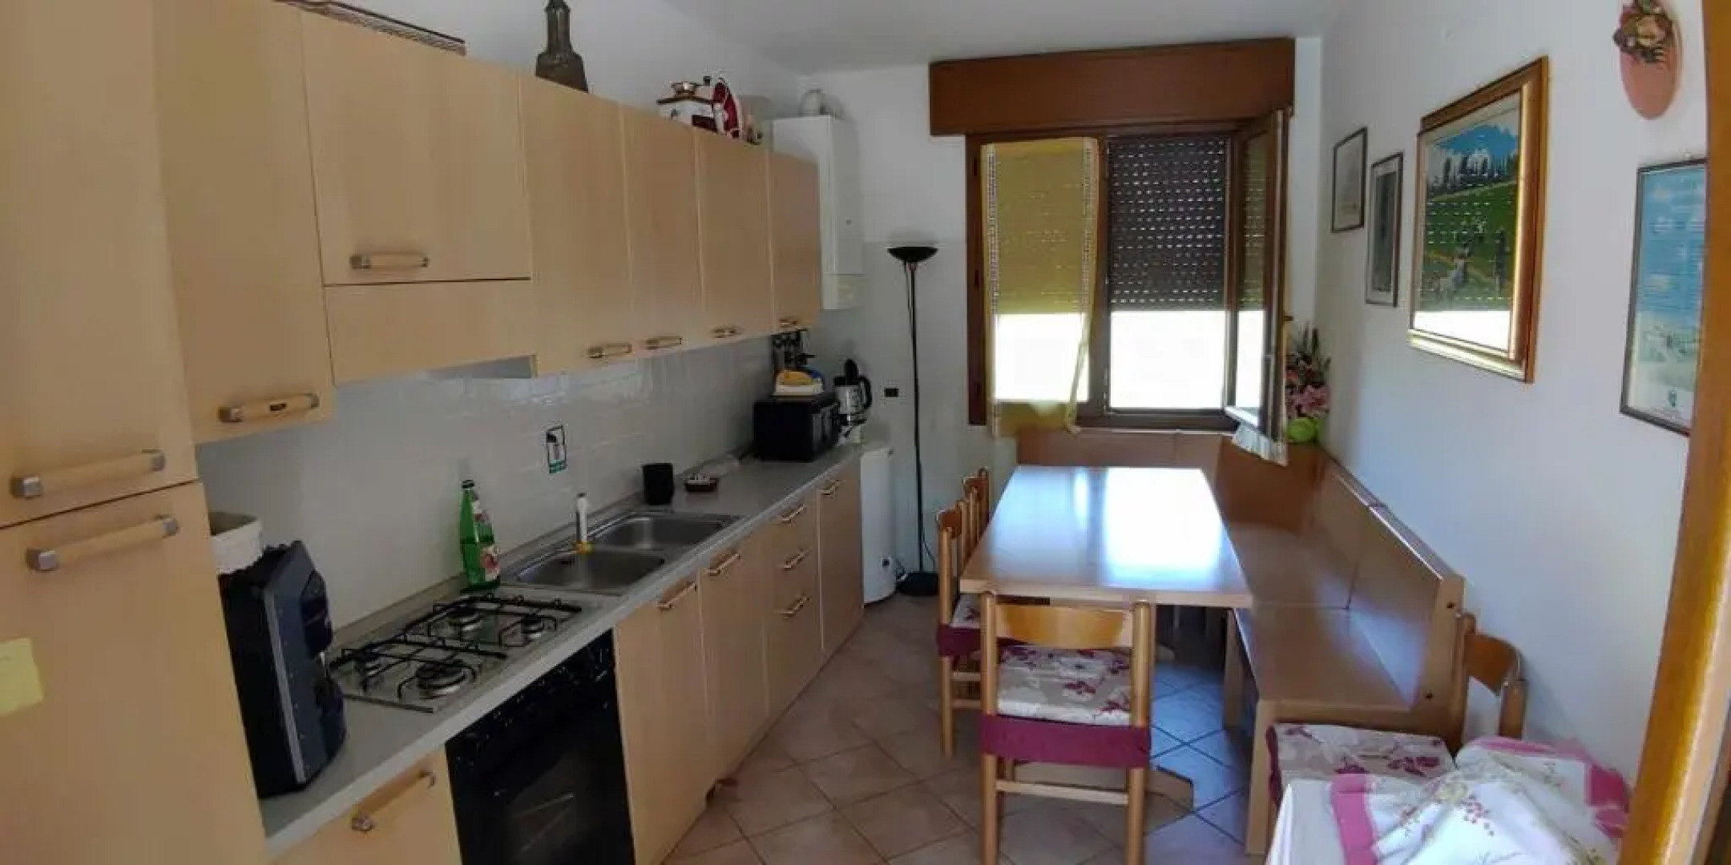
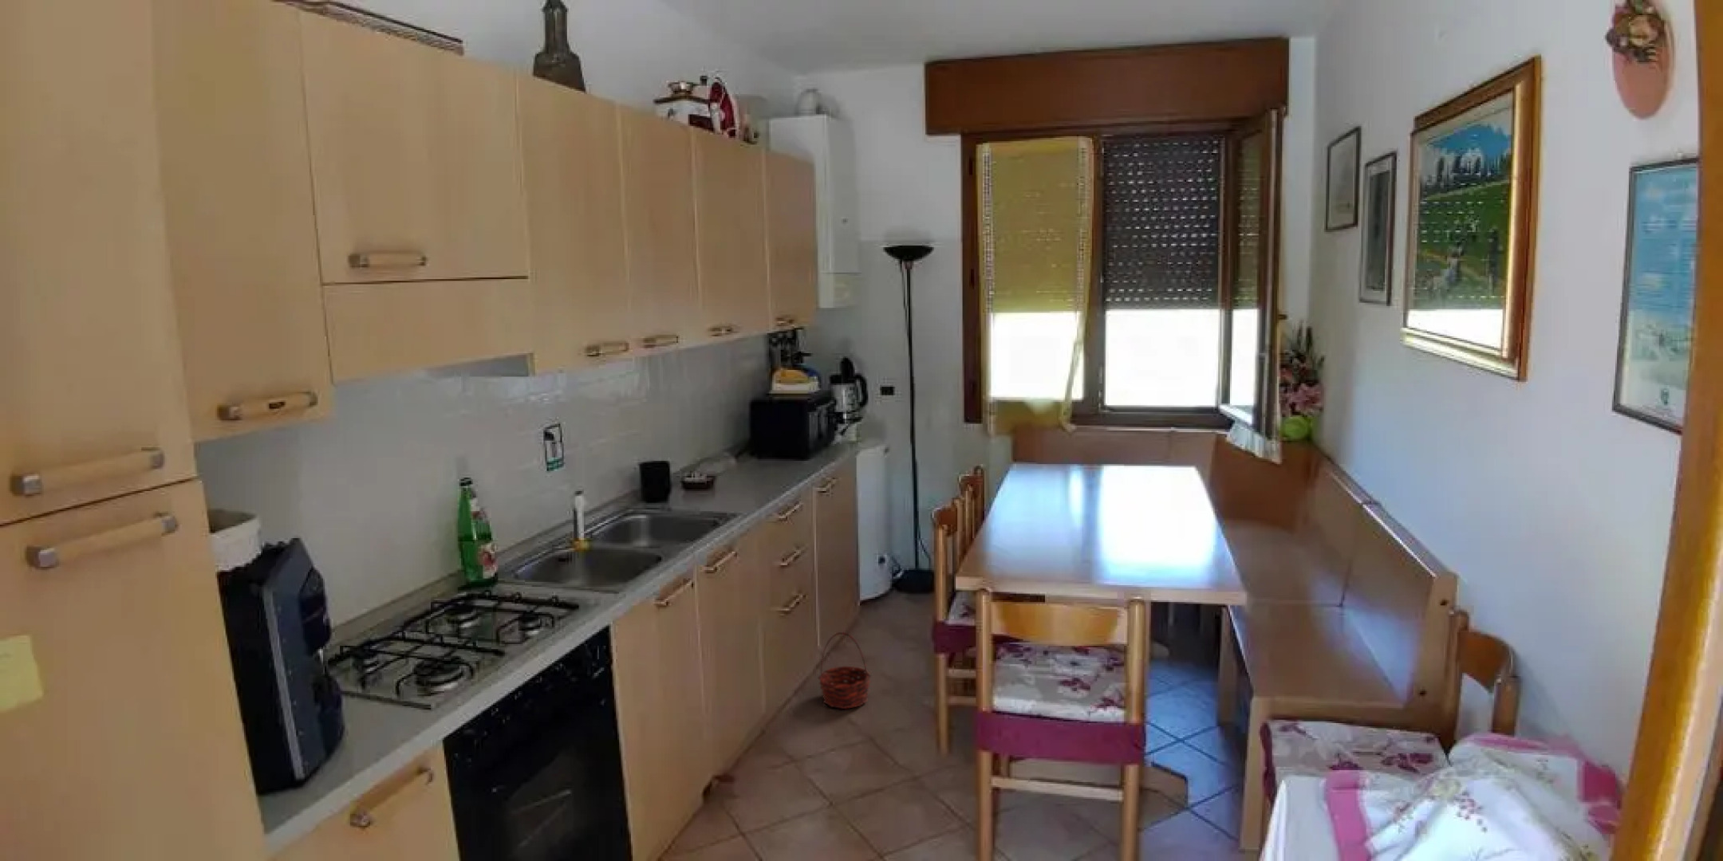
+ basket [818,631,871,709]
